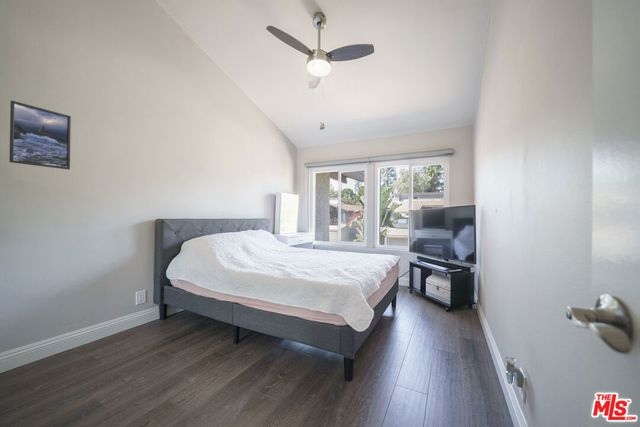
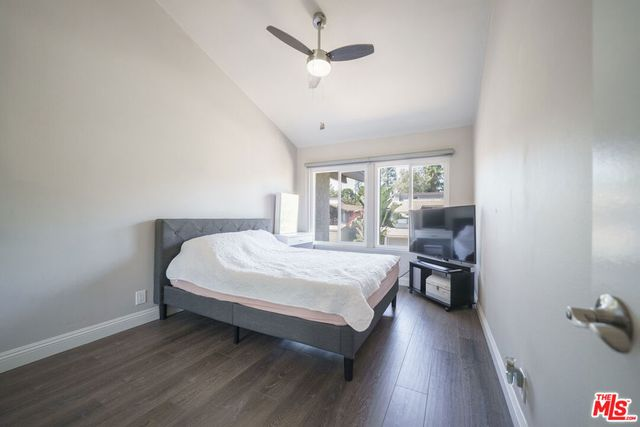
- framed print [8,100,72,171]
